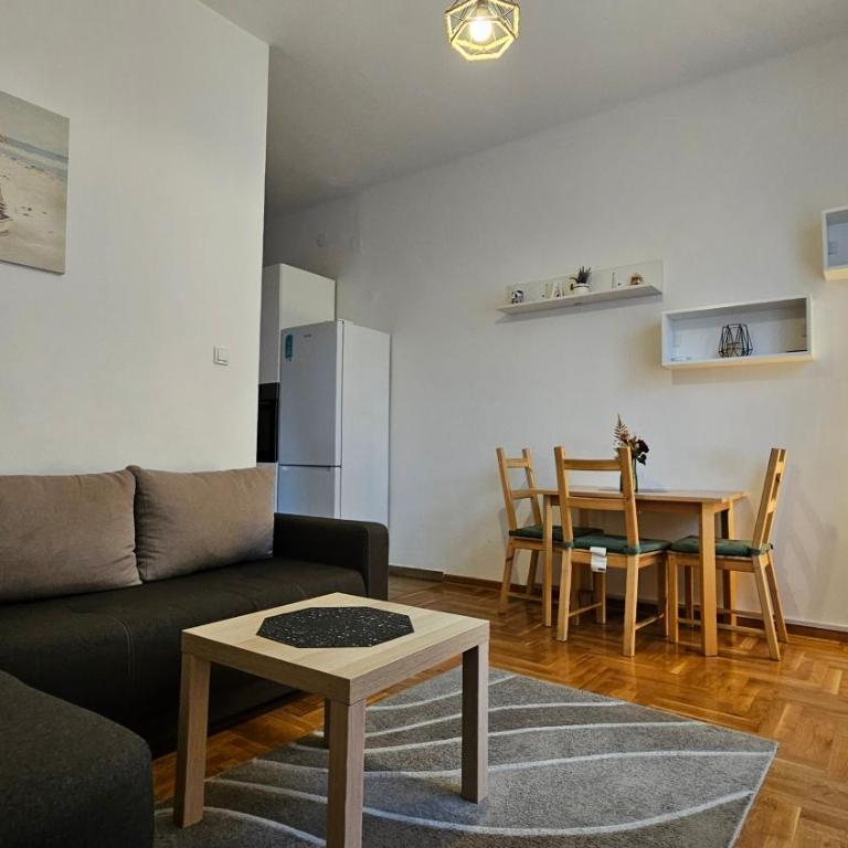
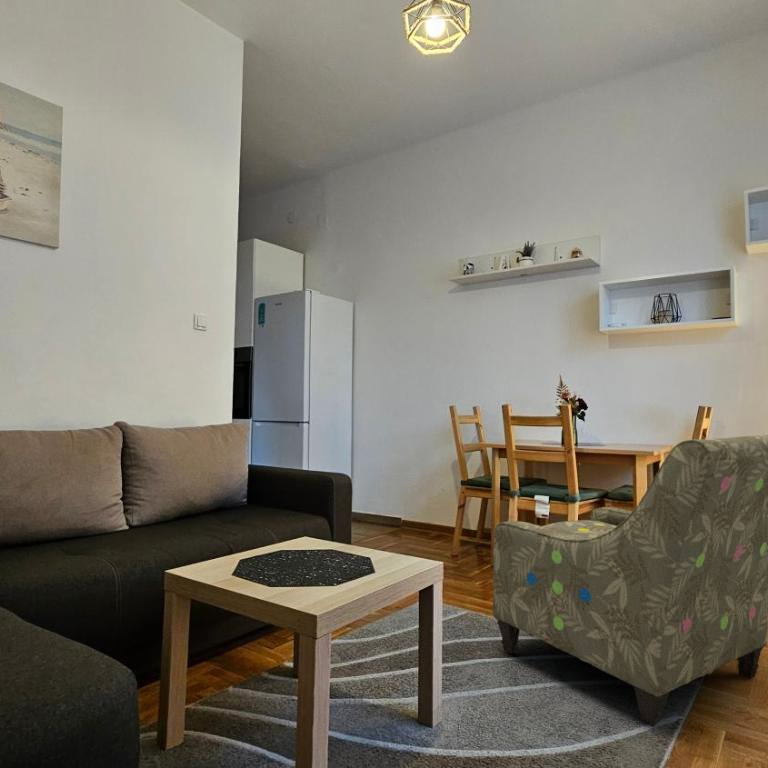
+ armchair [492,434,768,728]
